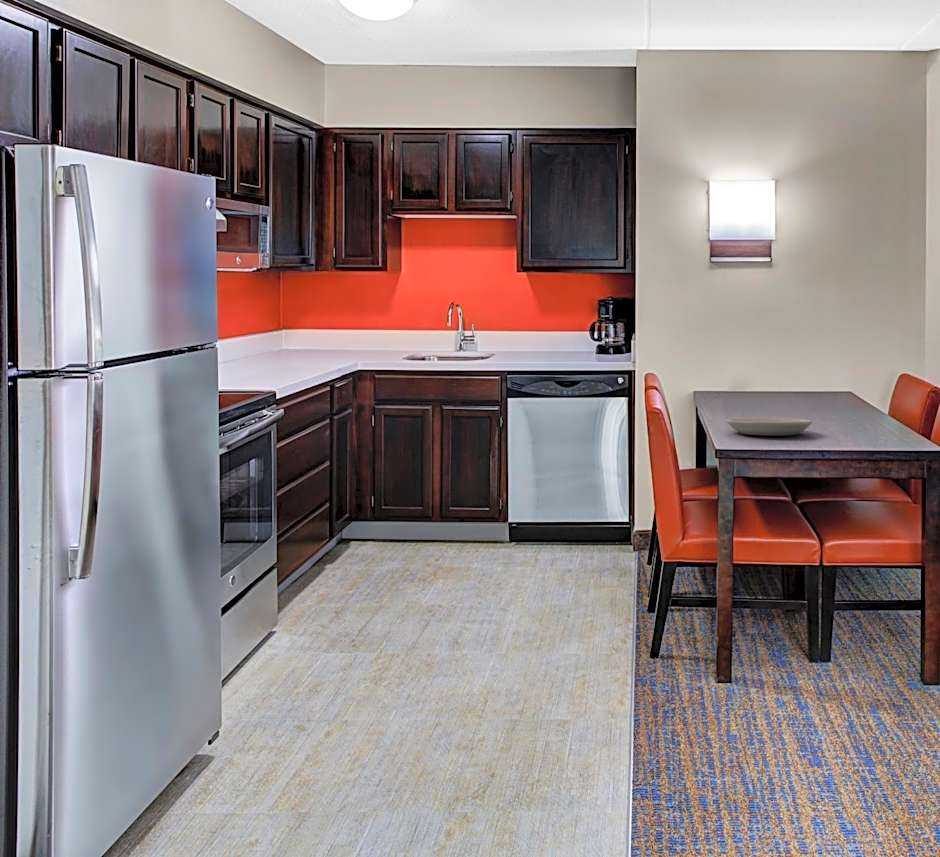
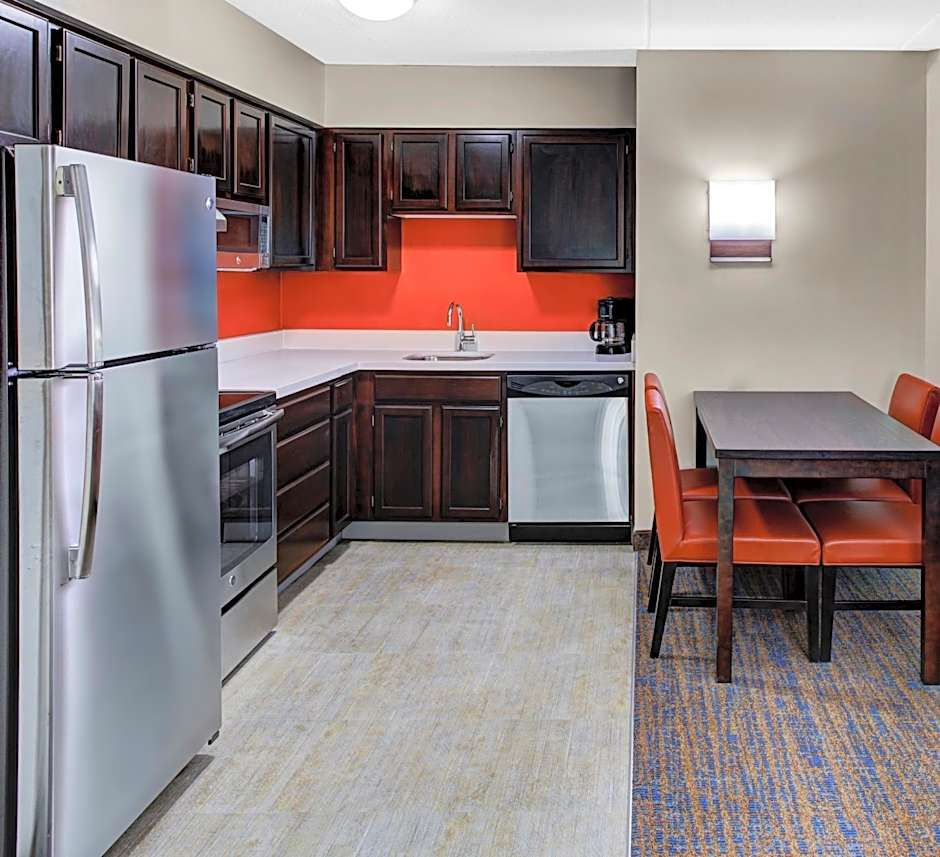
- plate [726,417,813,436]
